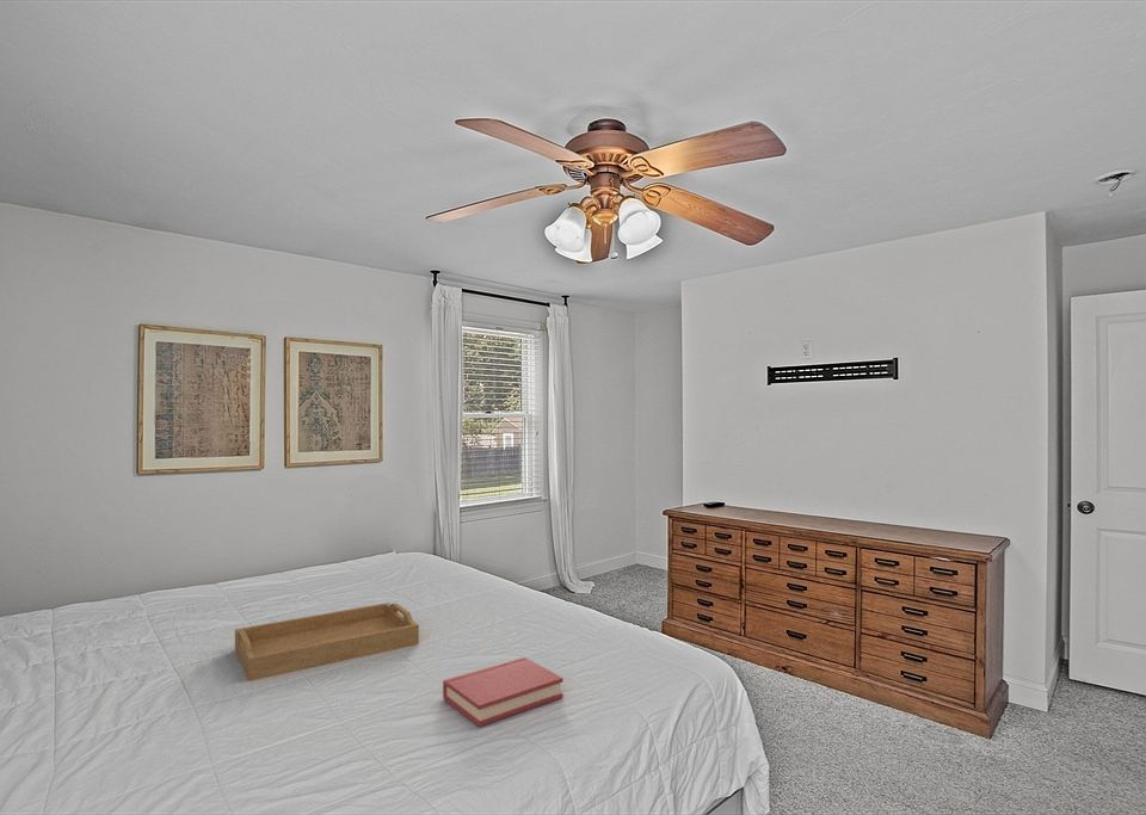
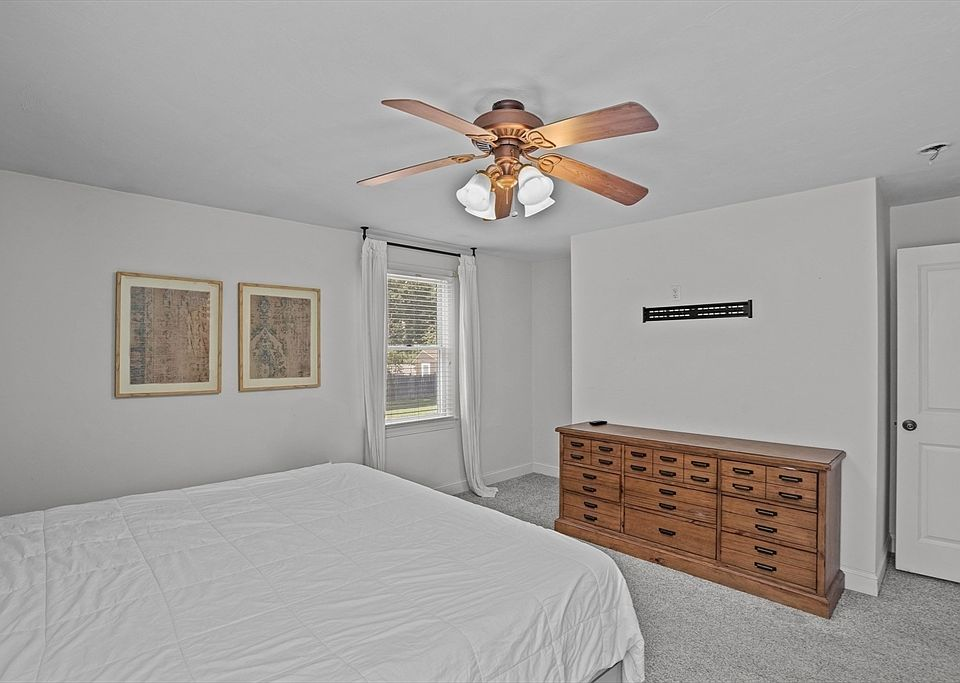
- serving tray [234,601,420,683]
- hardback book [442,656,565,728]
